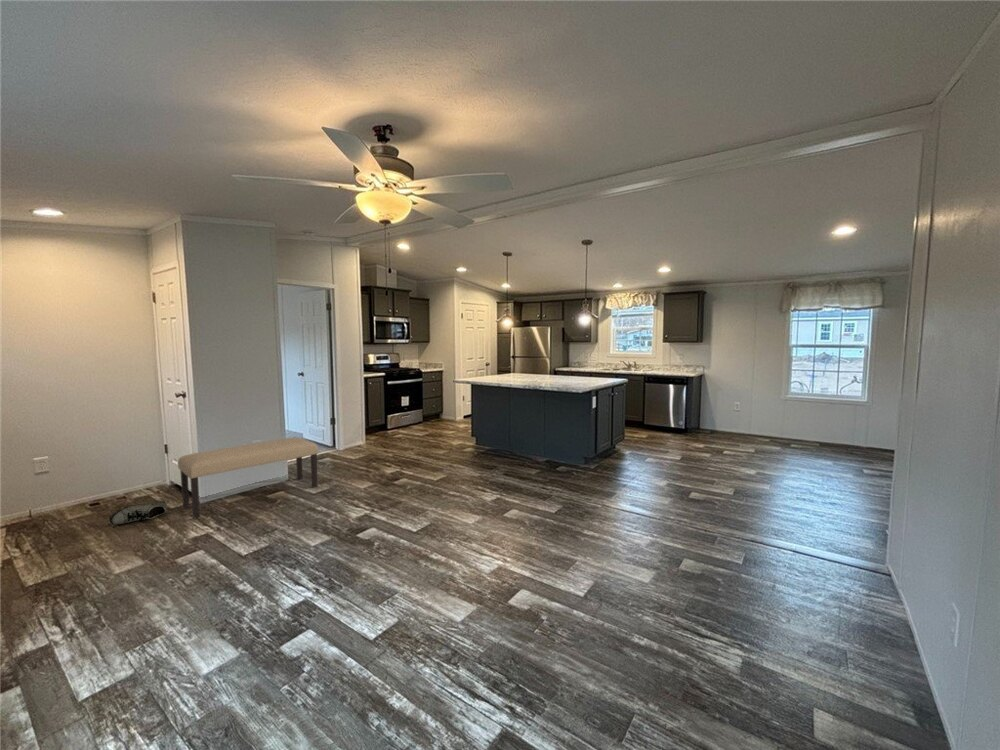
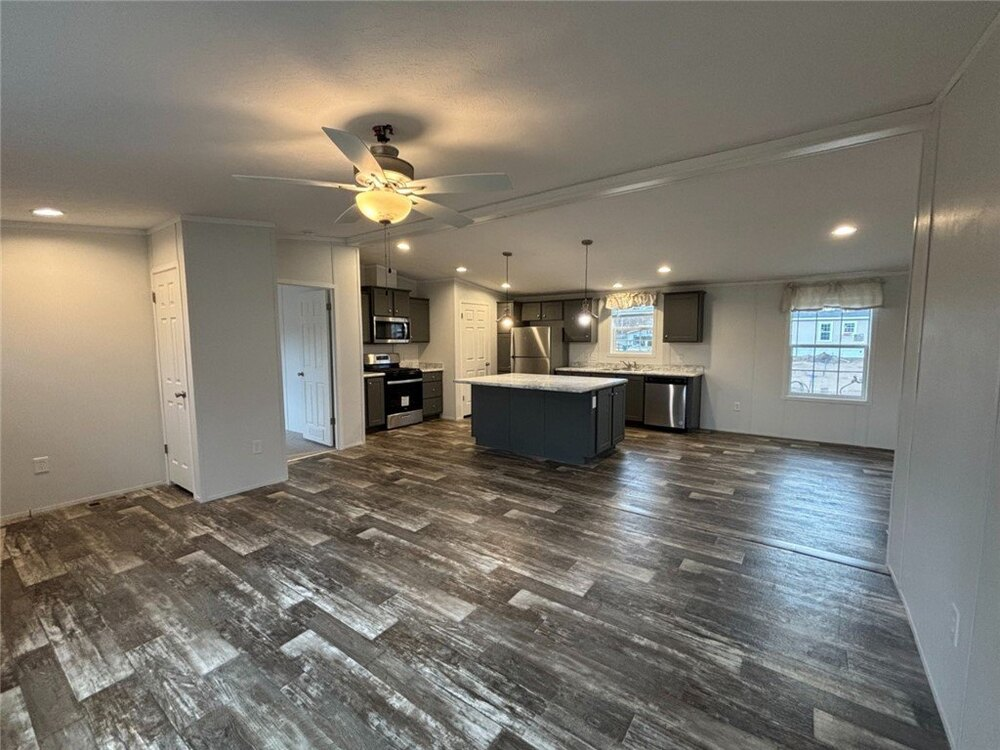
- bench [177,436,319,519]
- shoe [108,500,168,525]
